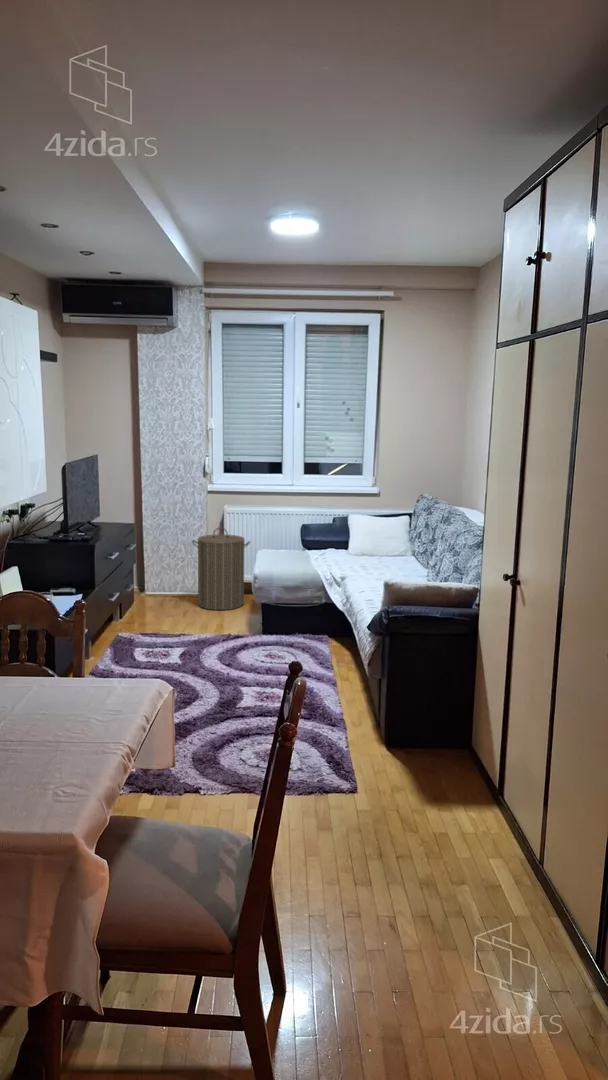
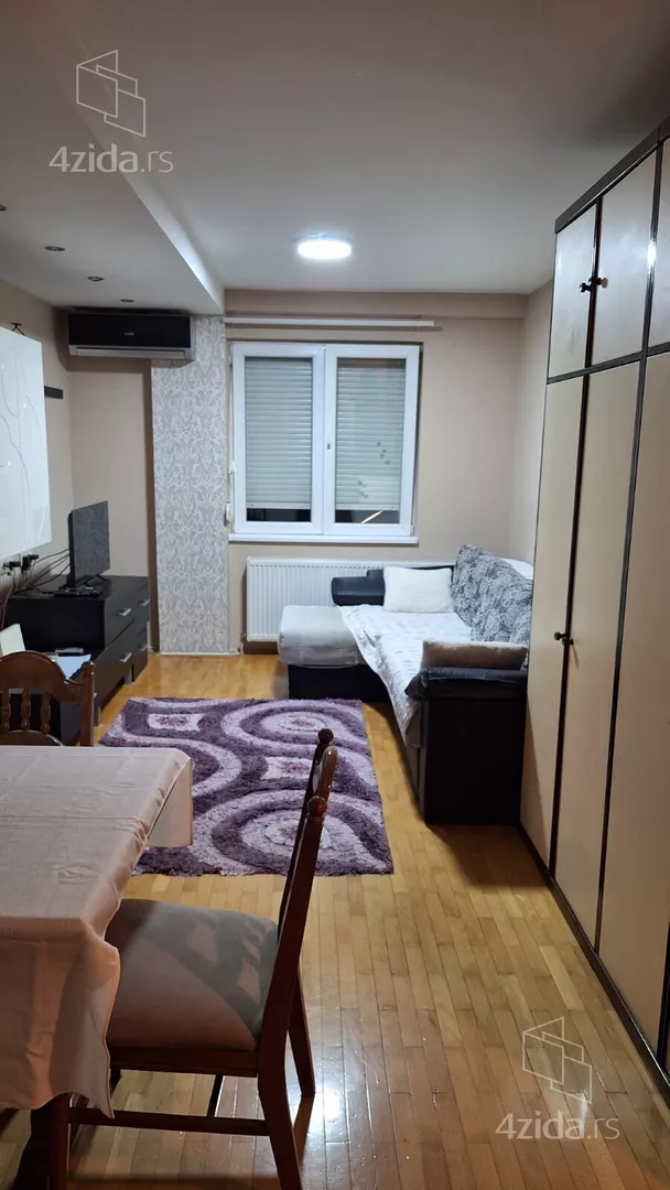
- laundry hamper [191,527,251,611]
